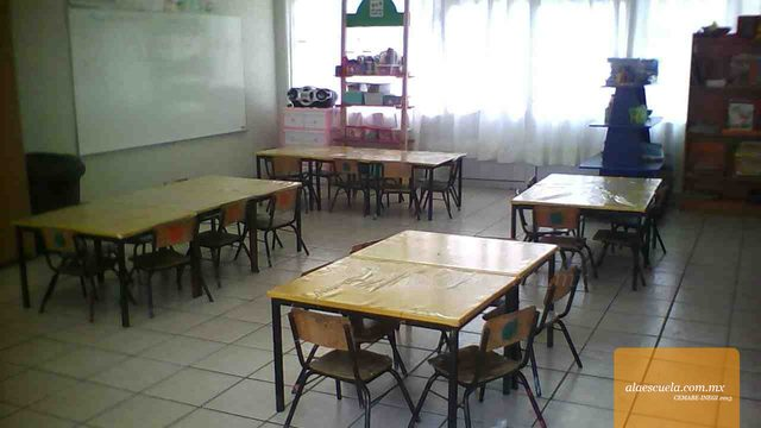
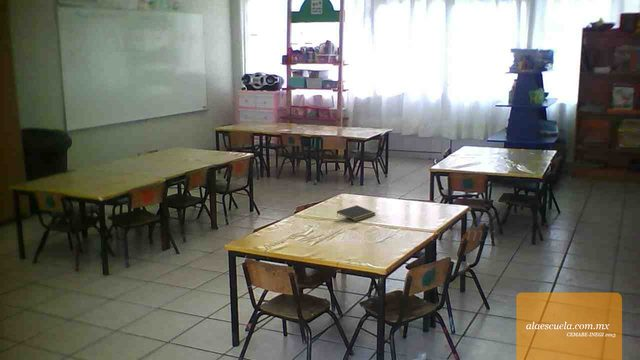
+ notepad [336,204,376,222]
